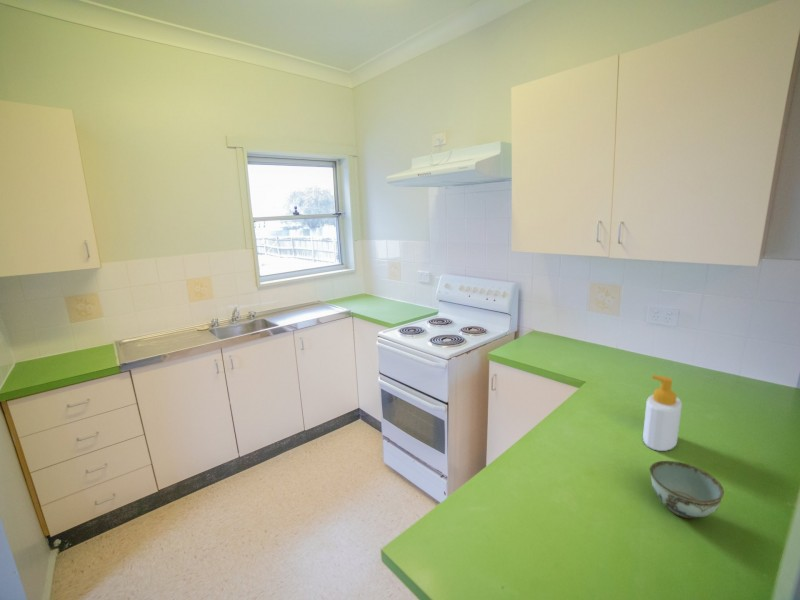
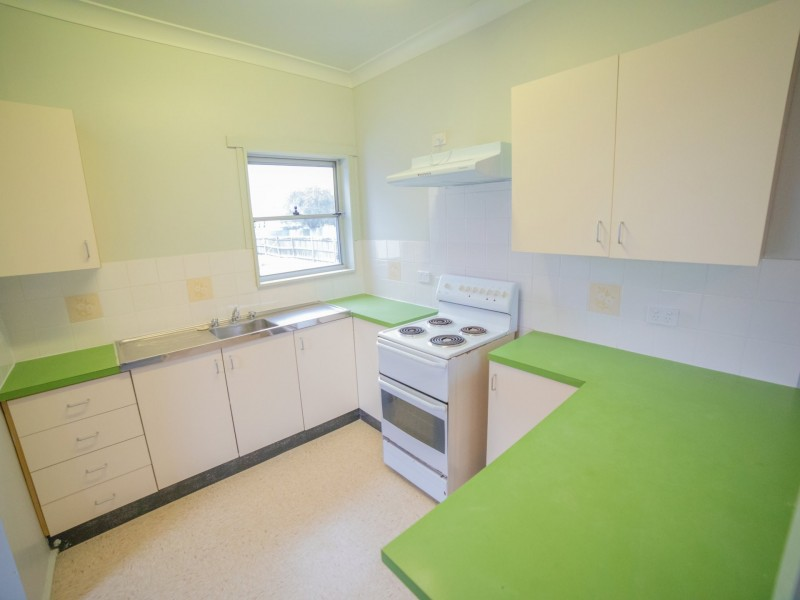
- soap bottle [642,374,683,452]
- bowl [649,460,725,520]
